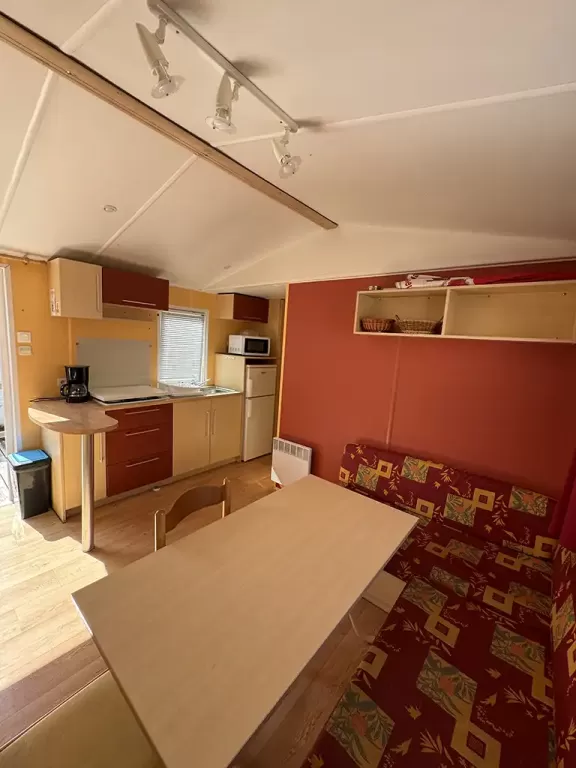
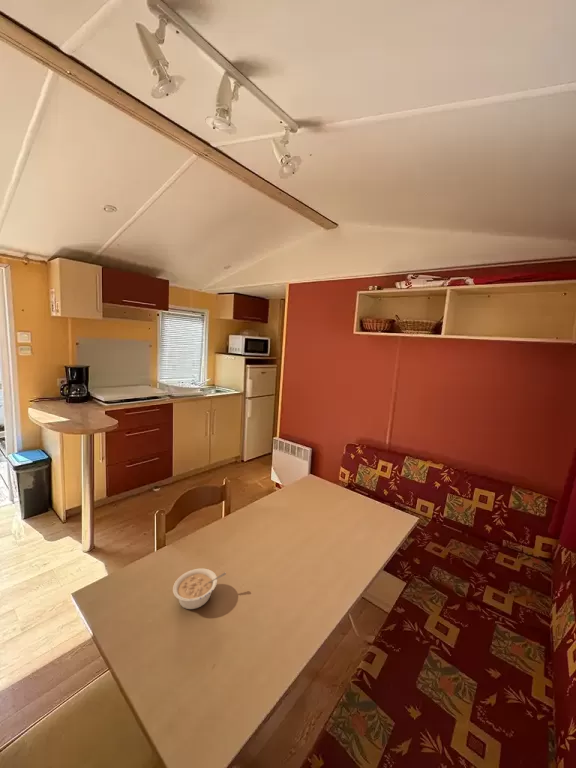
+ legume [172,568,227,610]
